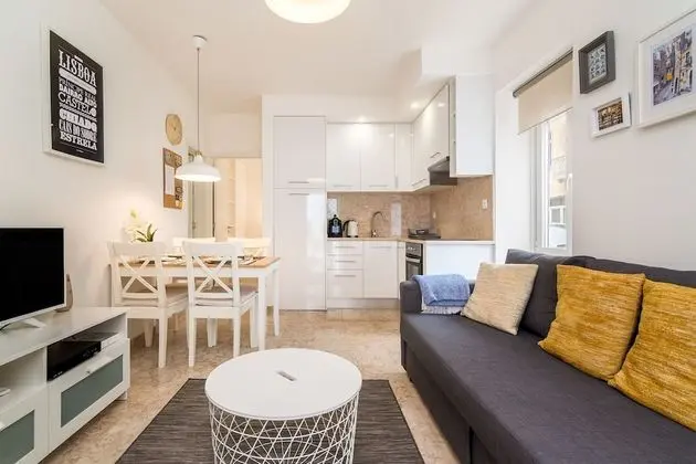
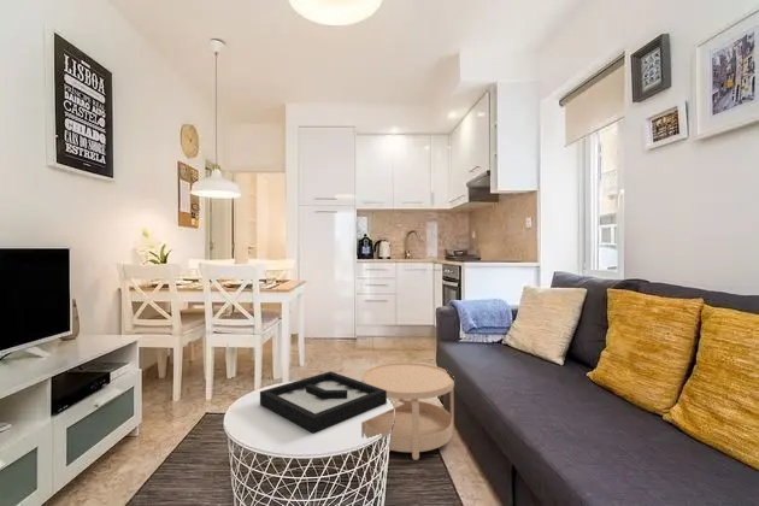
+ side table [360,361,455,461]
+ decorative tray [259,370,388,435]
